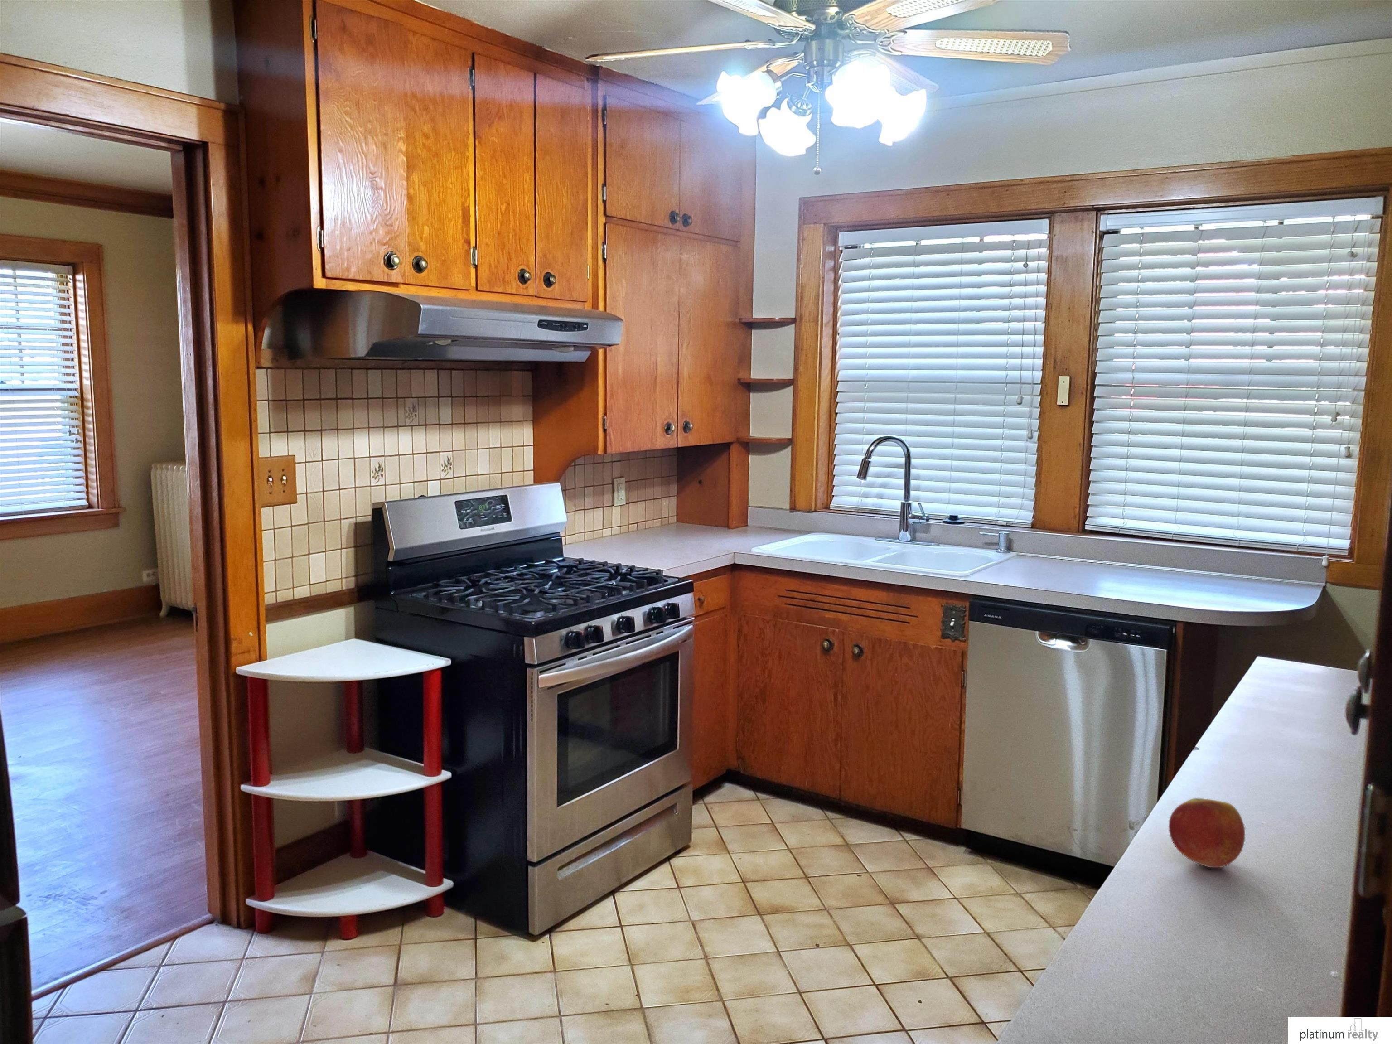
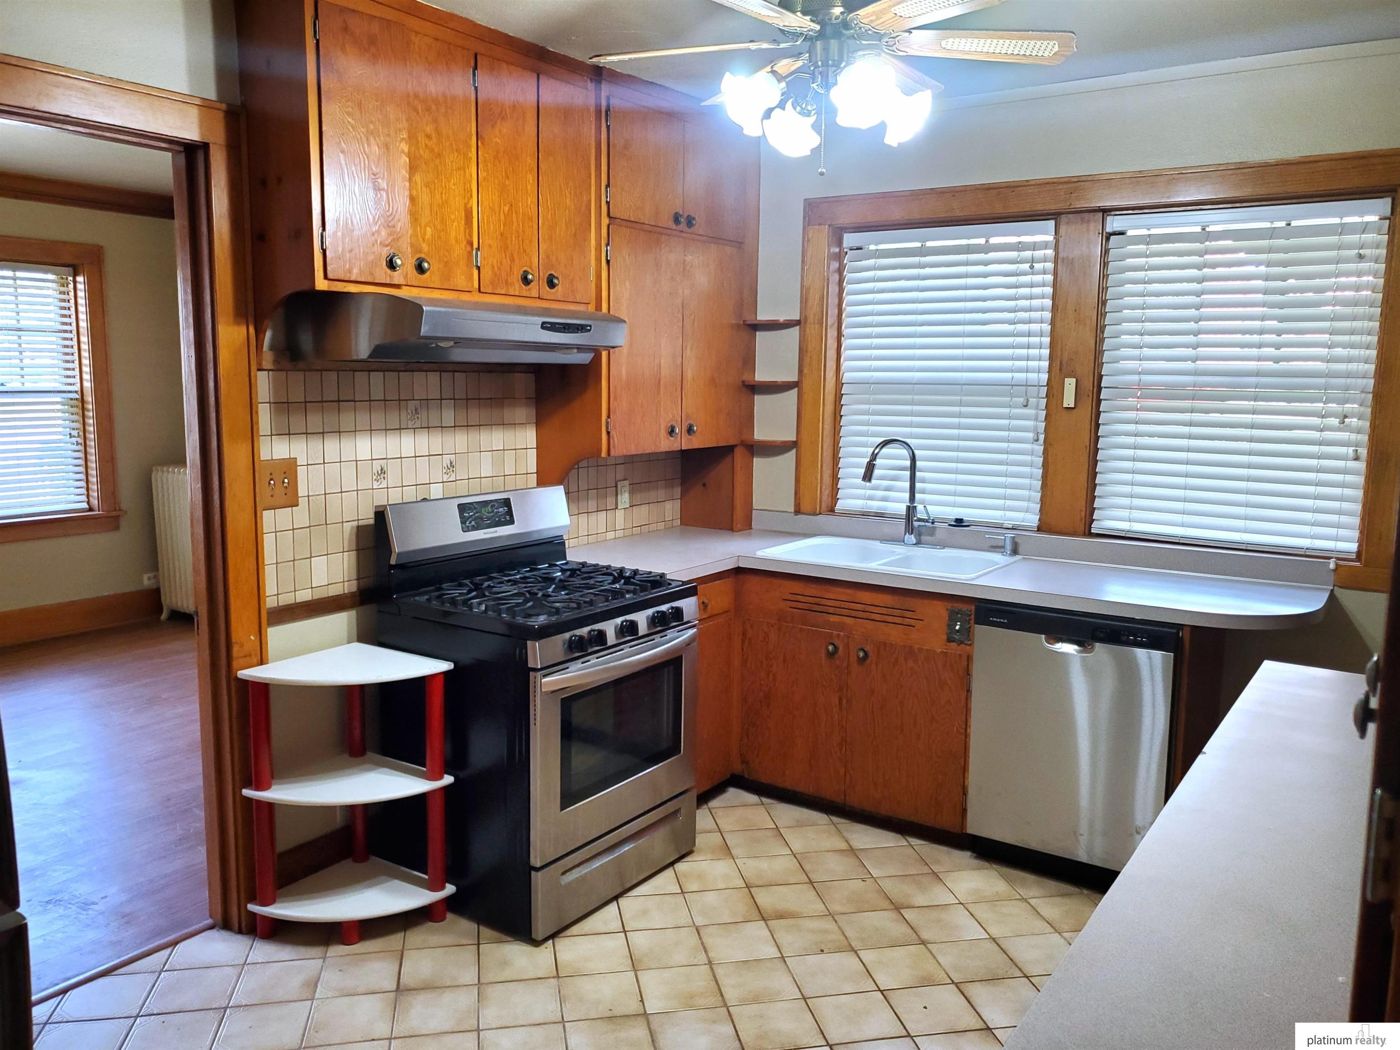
- apple [1168,798,1245,869]
